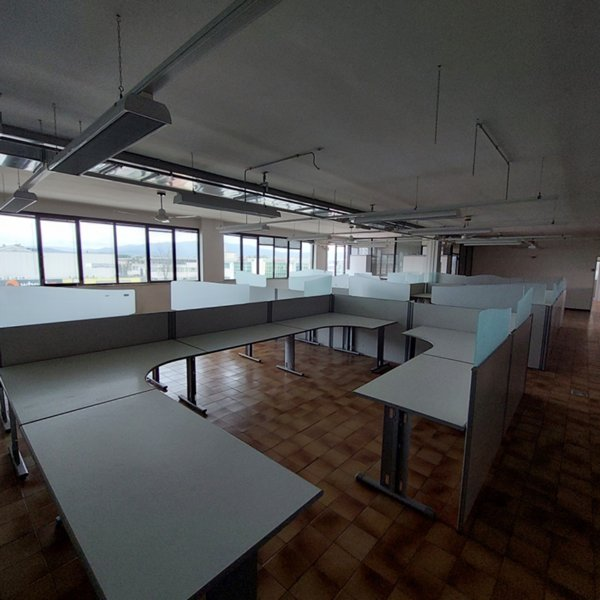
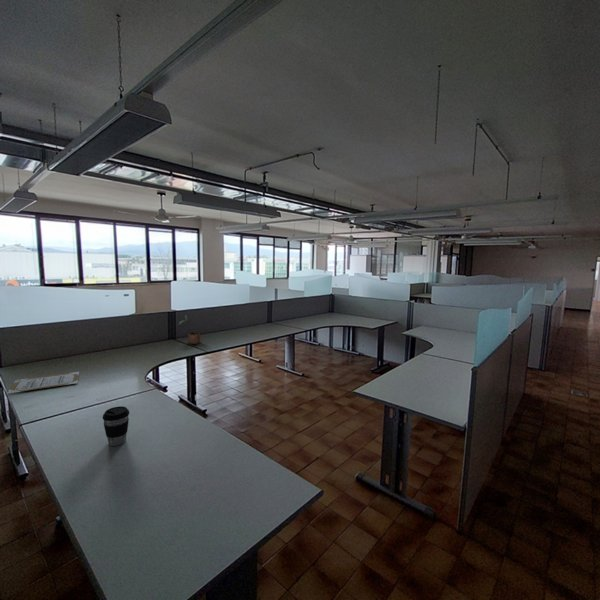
+ potted plant [177,313,202,345]
+ coffee cup [102,405,130,447]
+ picture frame [6,371,80,395]
